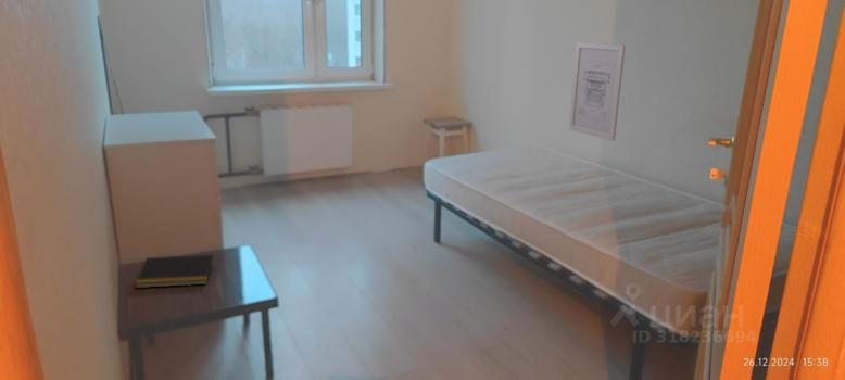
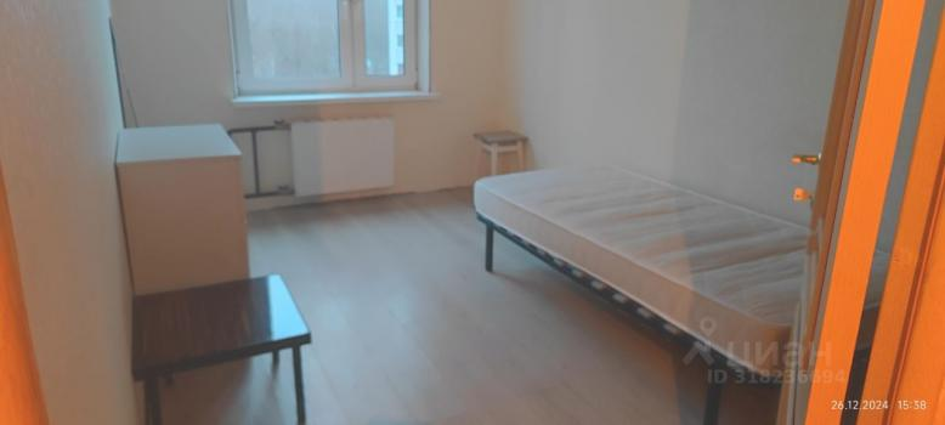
- wall art [568,41,627,142]
- notepad [134,254,214,289]
